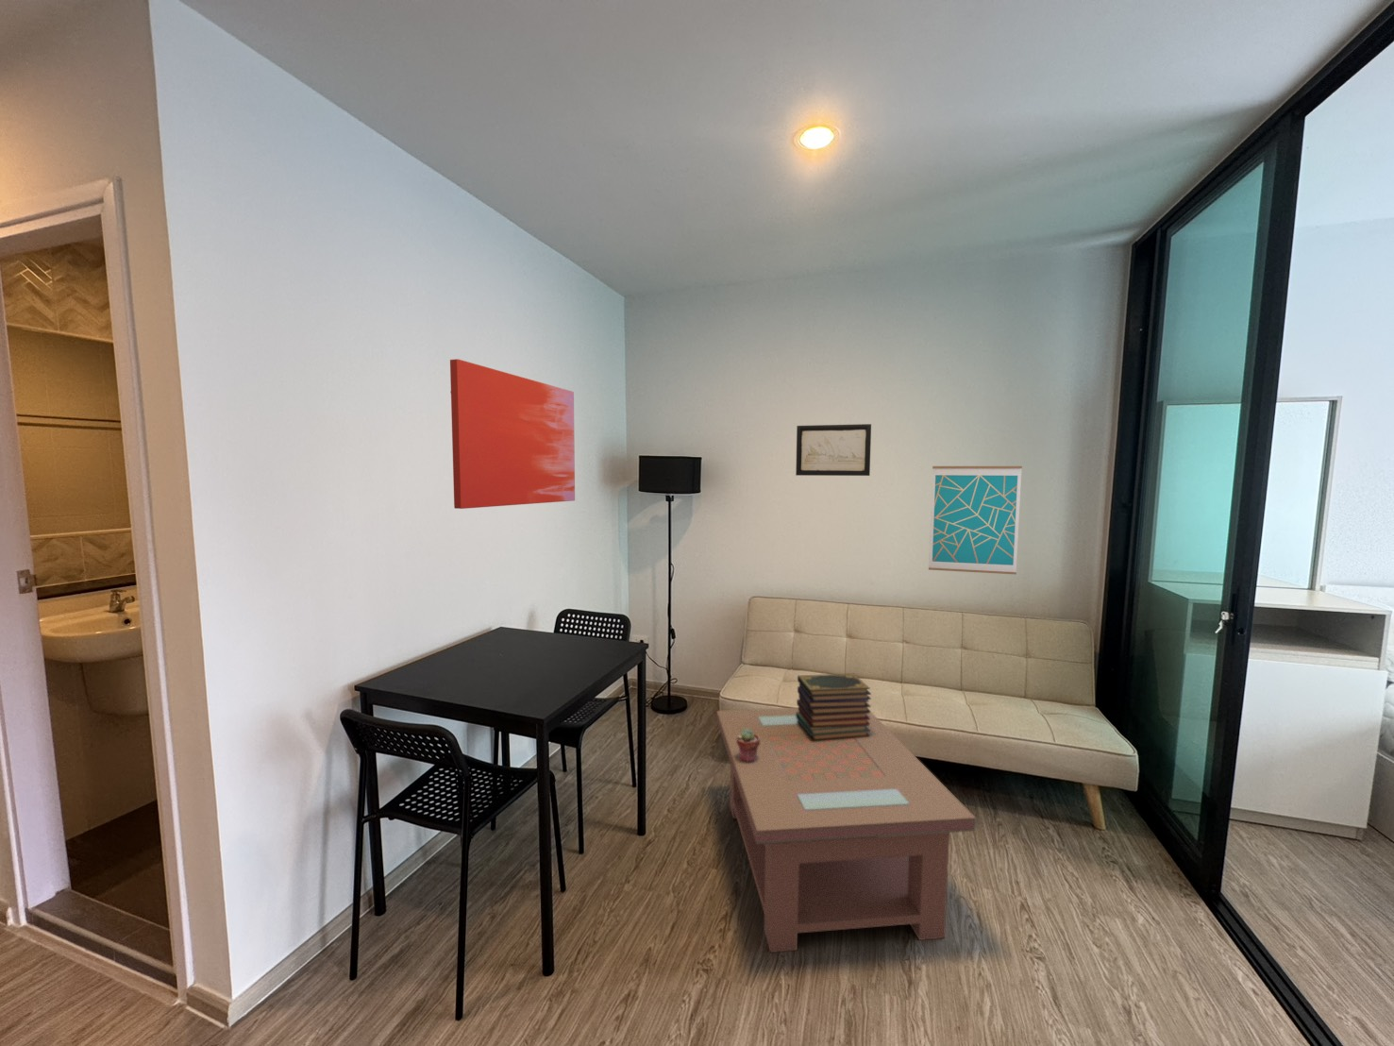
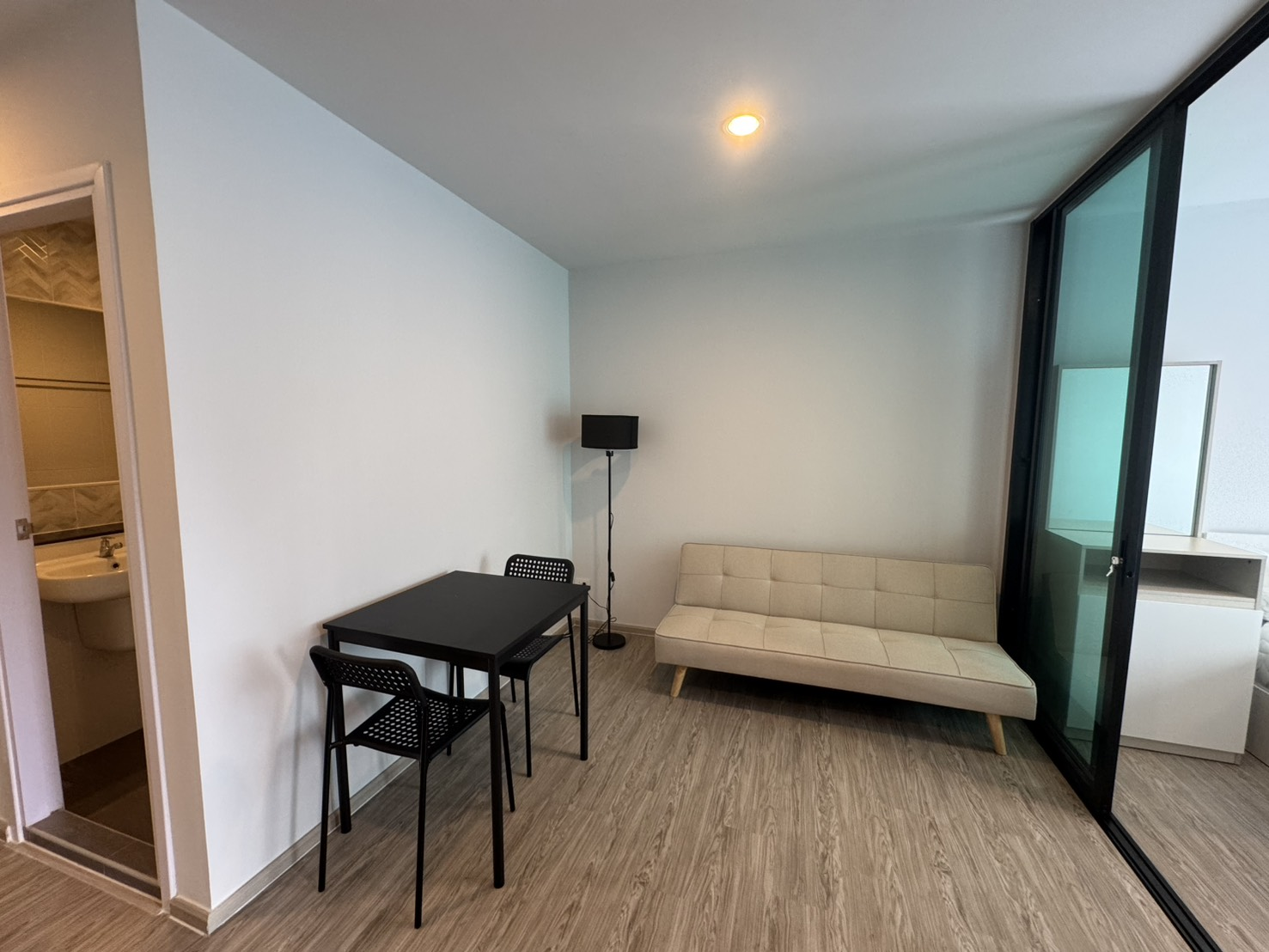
- book stack [795,674,872,741]
- potted succulent [736,728,760,761]
- wall art [928,466,1023,575]
- coffee table [715,708,977,954]
- wall art [449,358,576,510]
- wall art [794,423,872,477]
